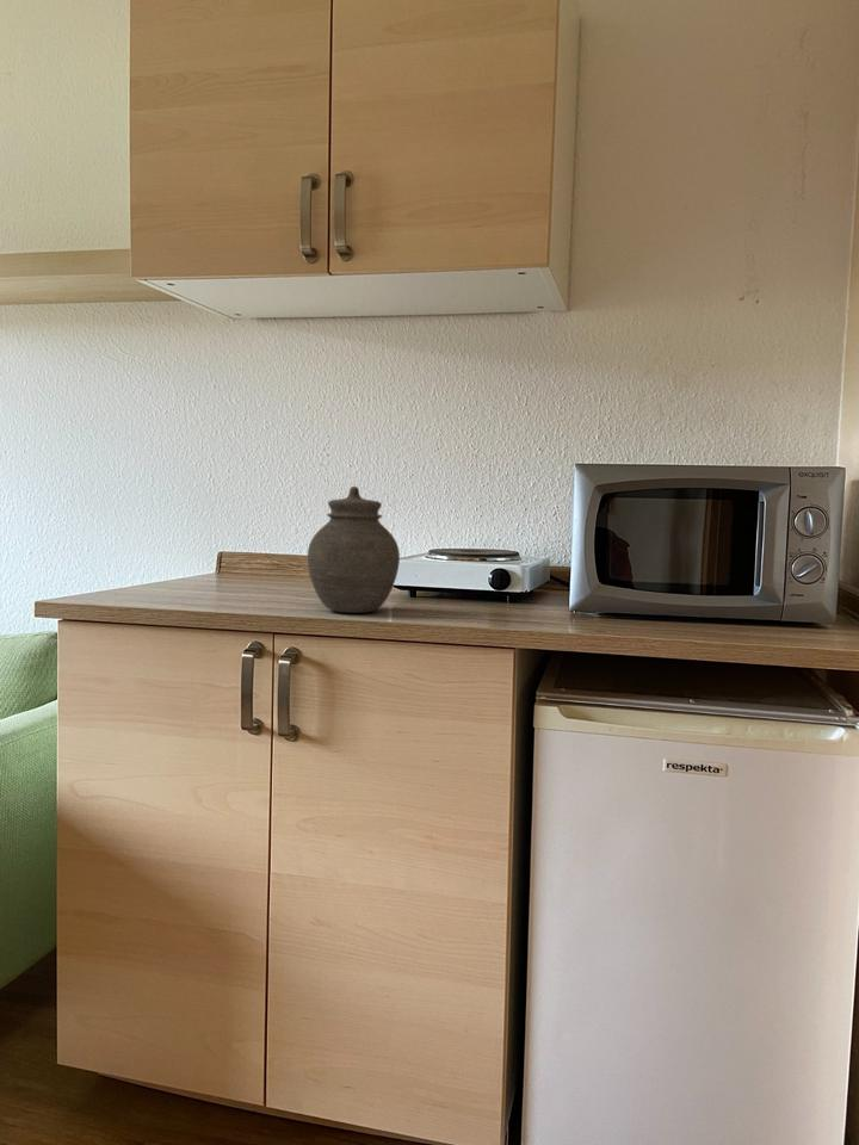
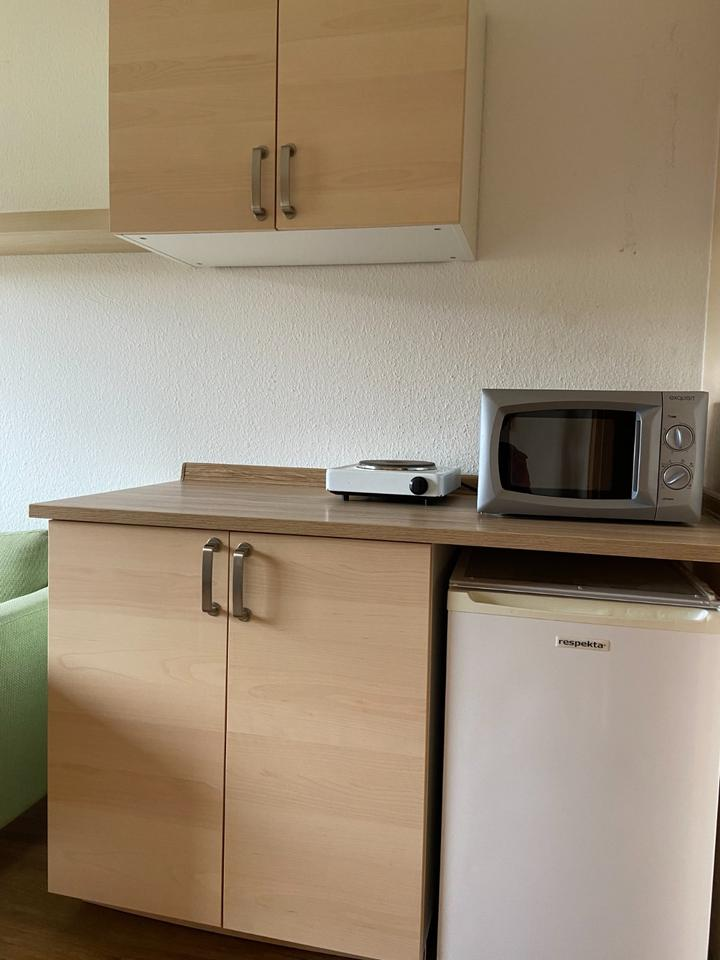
- jar [307,485,401,614]
